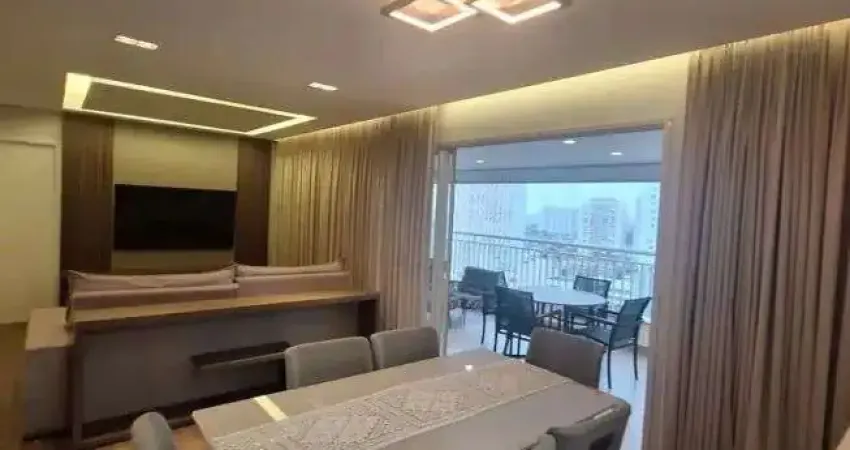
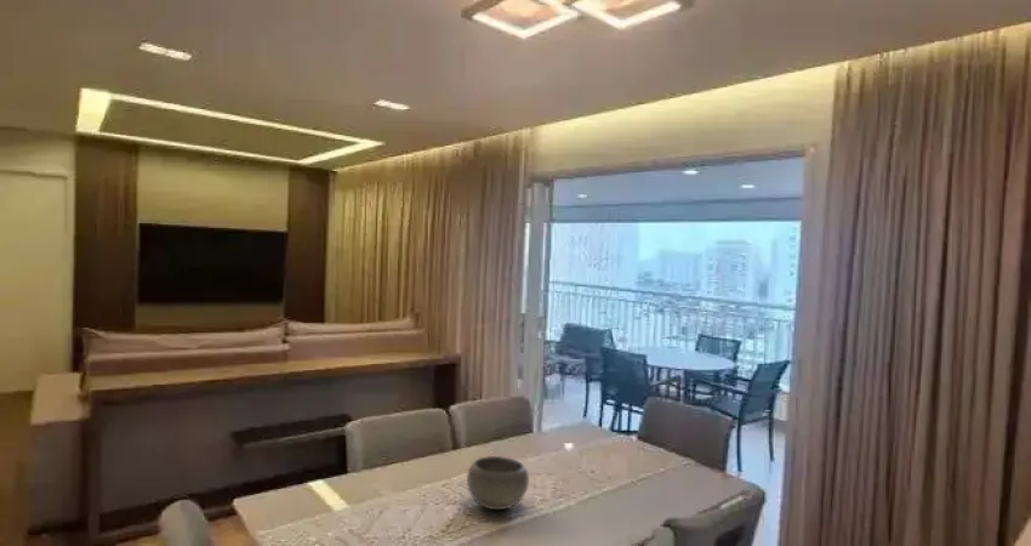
+ bowl [466,455,530,511]
